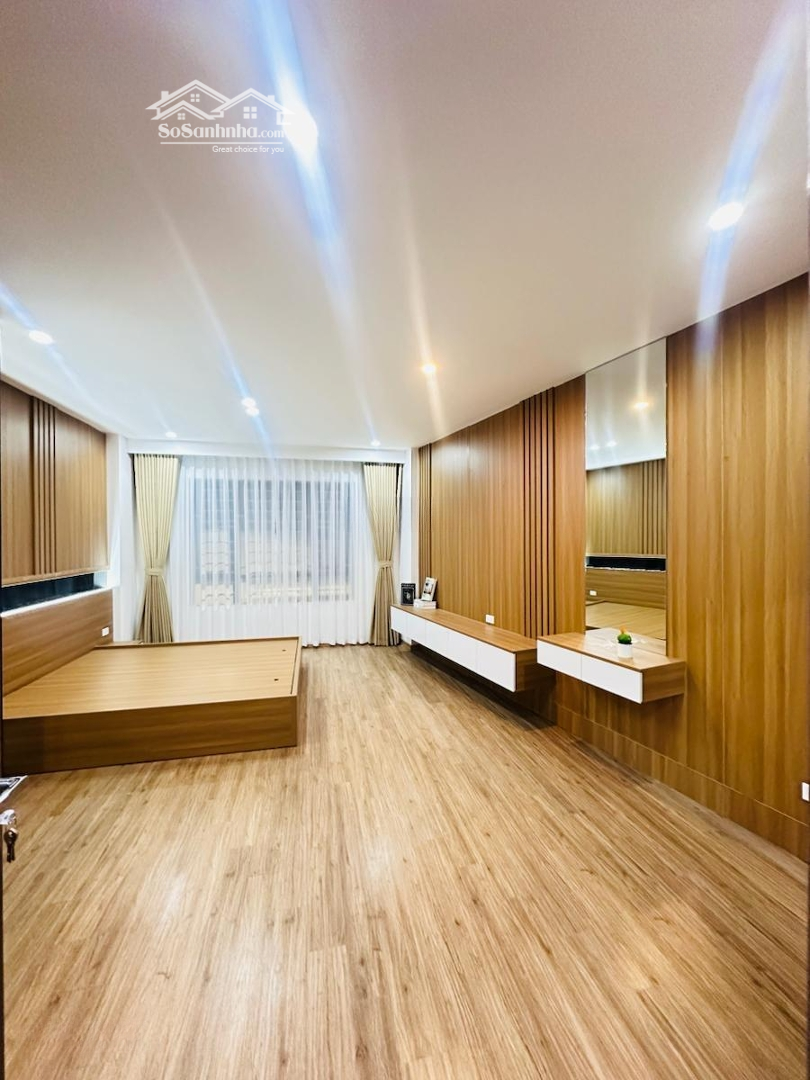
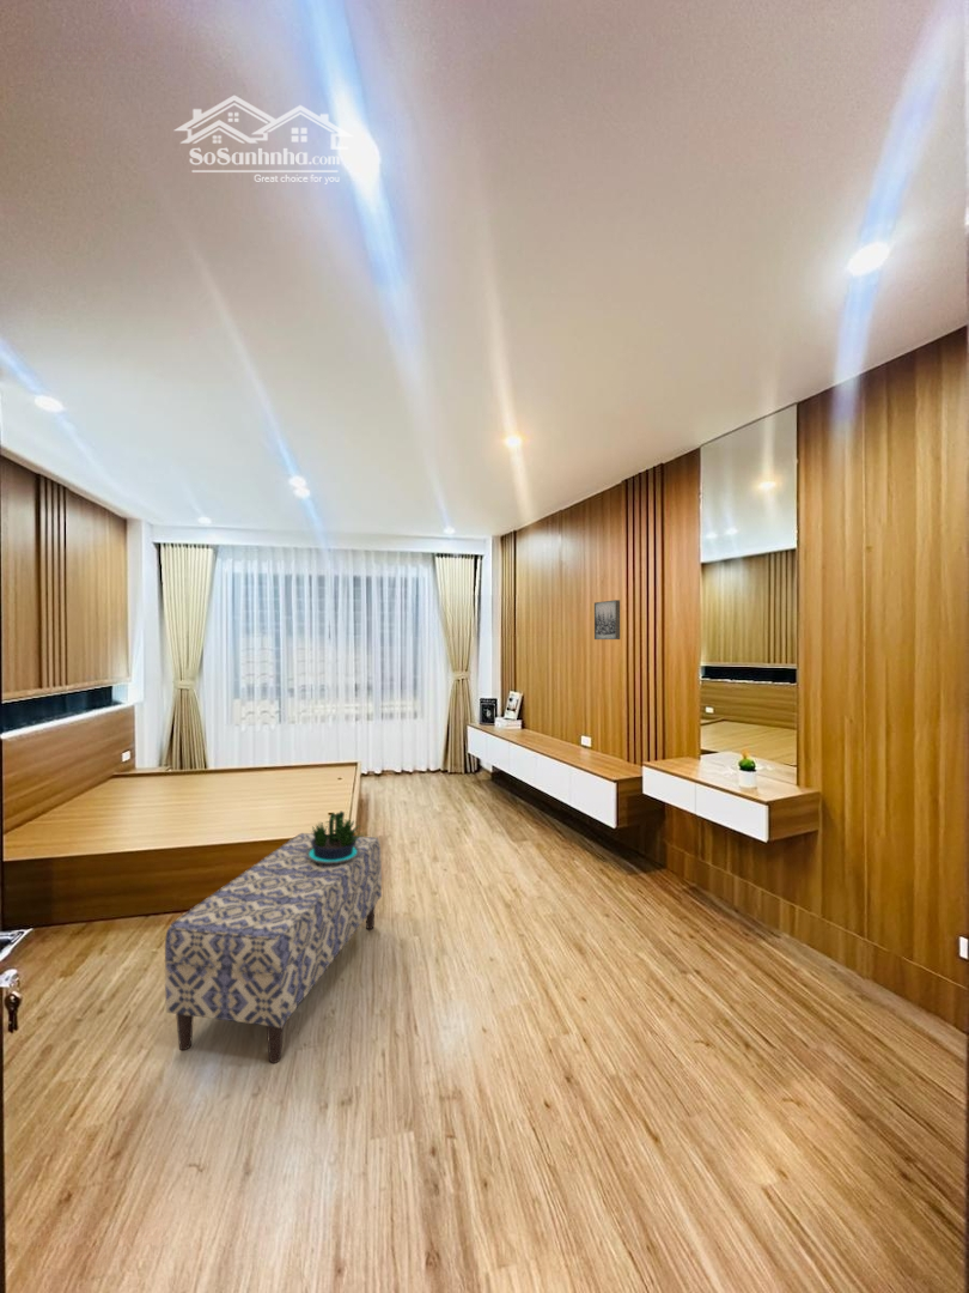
+ bench [164,832,383,1064]
+ potted plant [306,811,368,863]
+ wall art [593,599,621,641]
